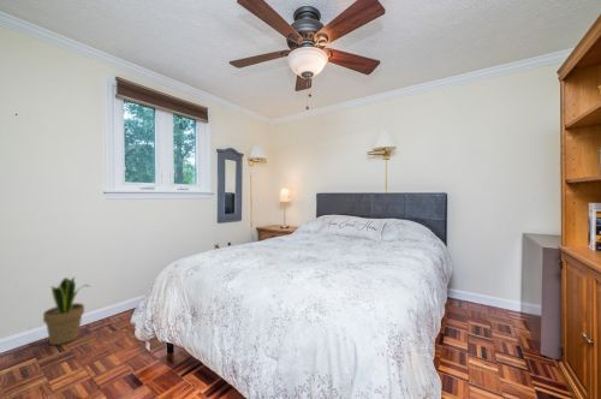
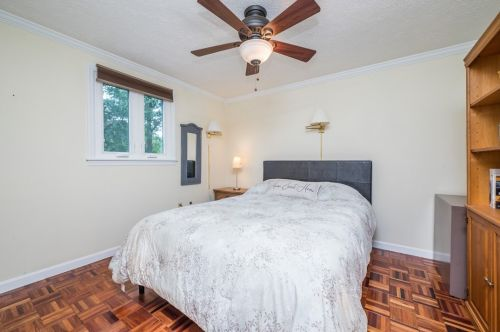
- potted plant [42,275,90,346]
